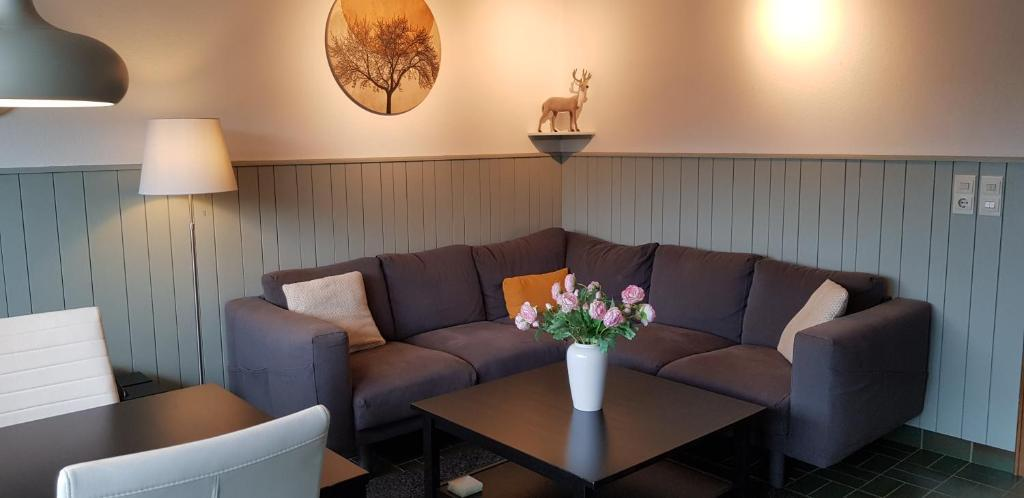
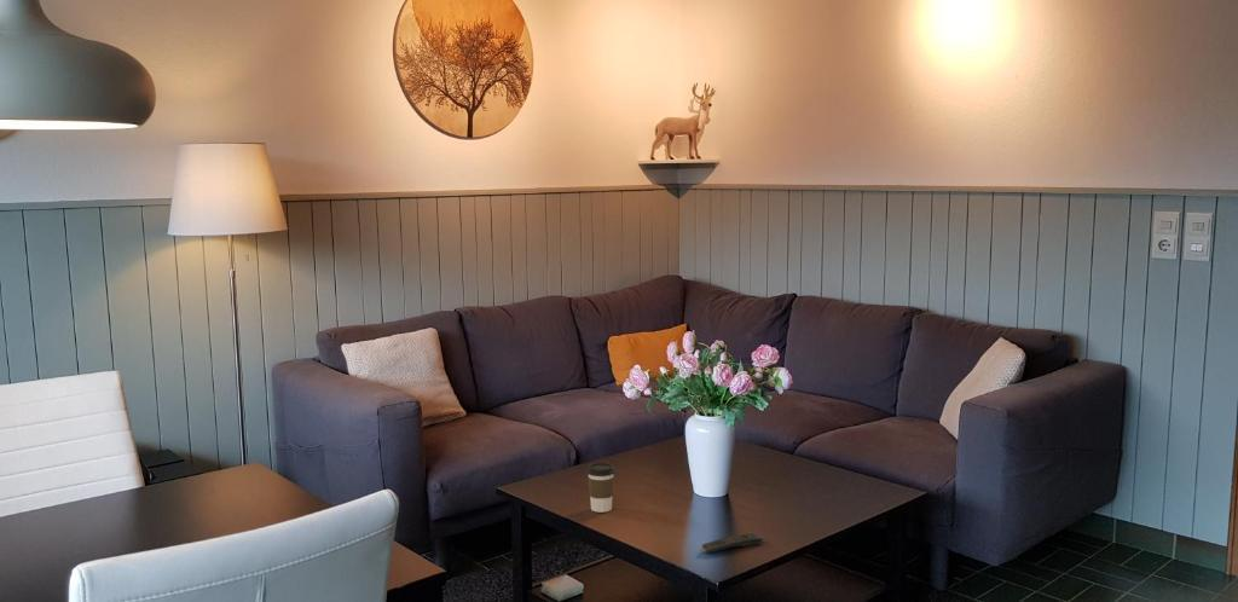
+ remote control [700,532,764,554]
+ coffee cup [586,462,615,514]
